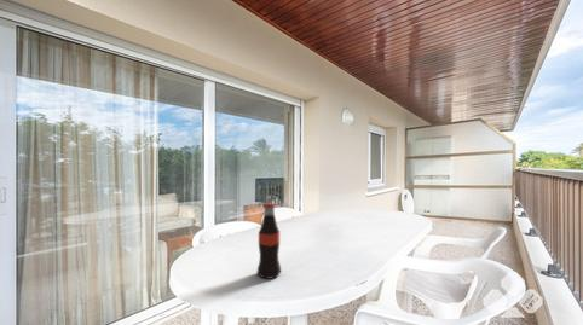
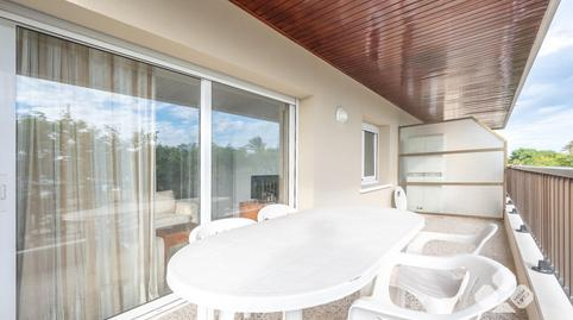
- bottle [255,202,282,280]
